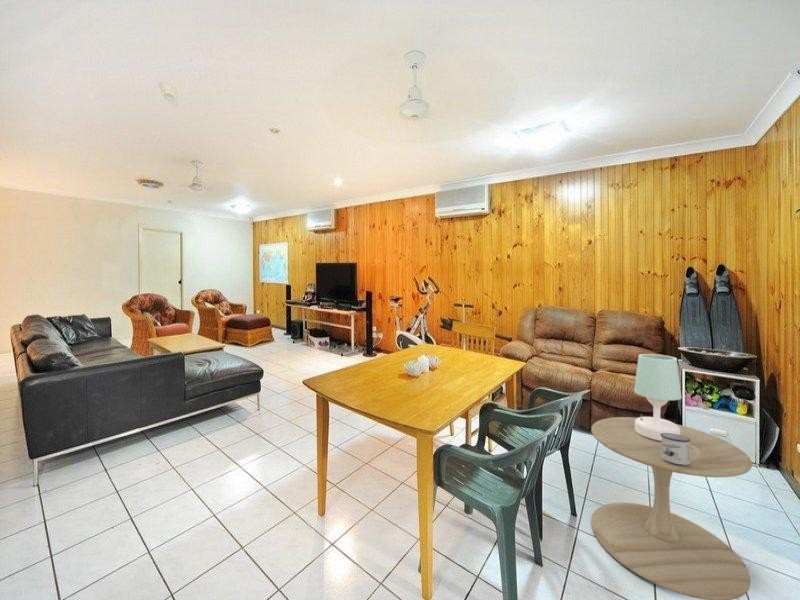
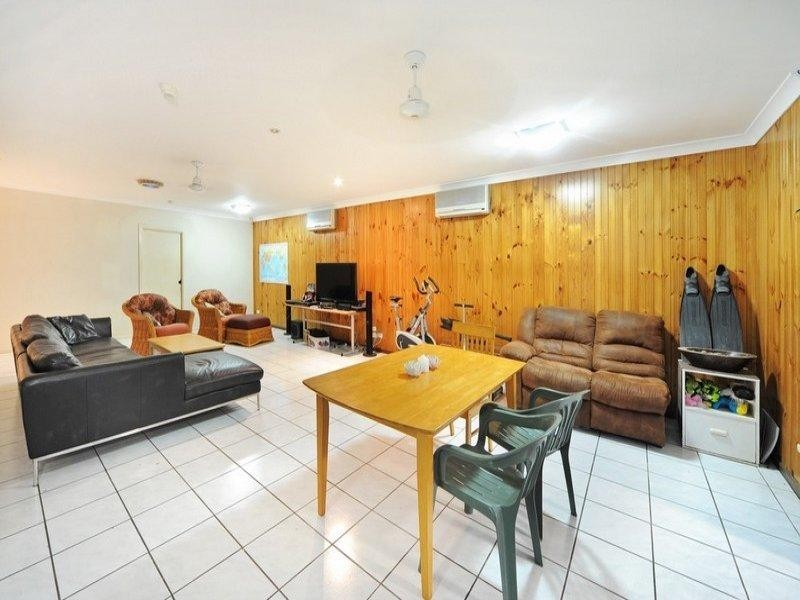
- mug [661,433,699,465]
- side table [590,416,753,600]
- table lamp [633,353,683,441]
